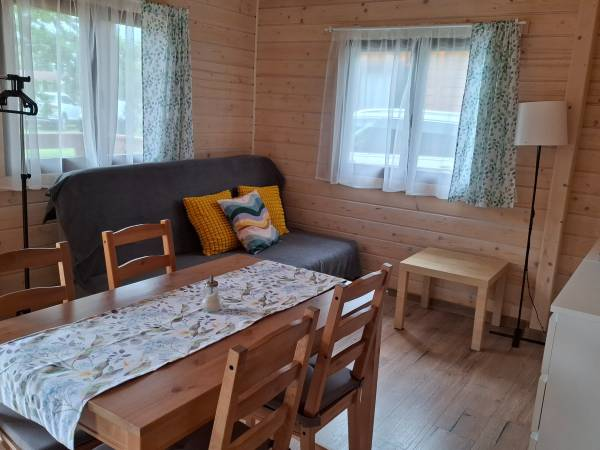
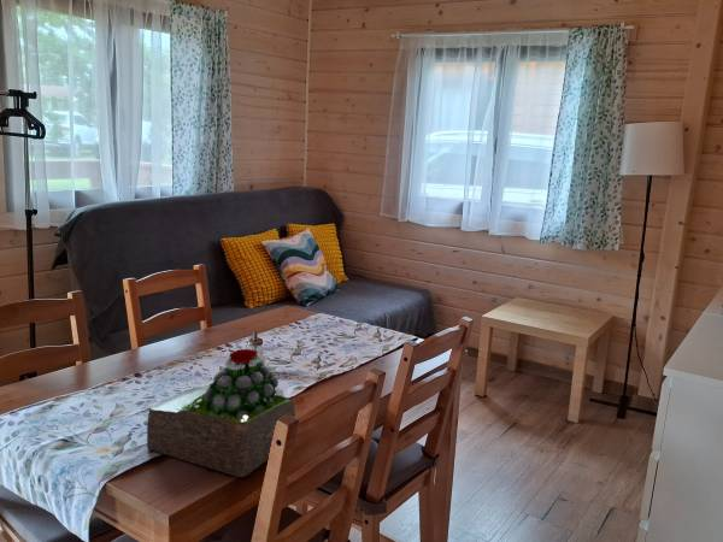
+ succulent plant [146,348,296,478]
